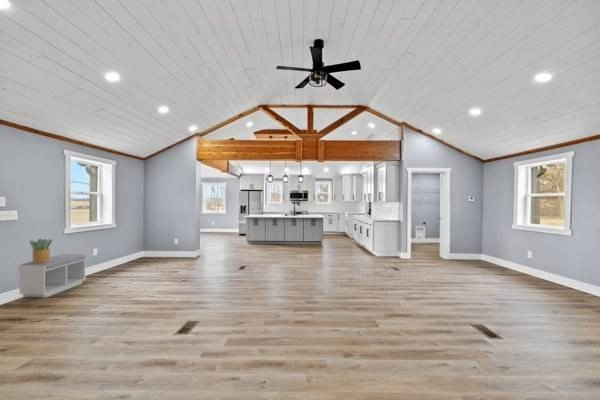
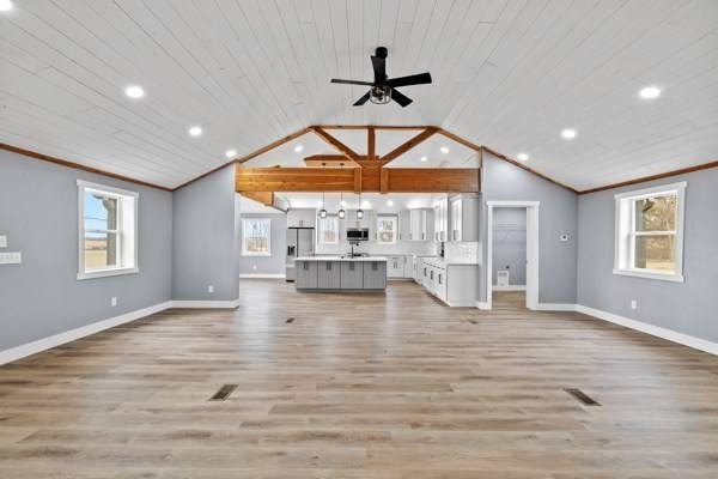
- bench [17,253,87,298]
- potted plant [29,238,53,263]
